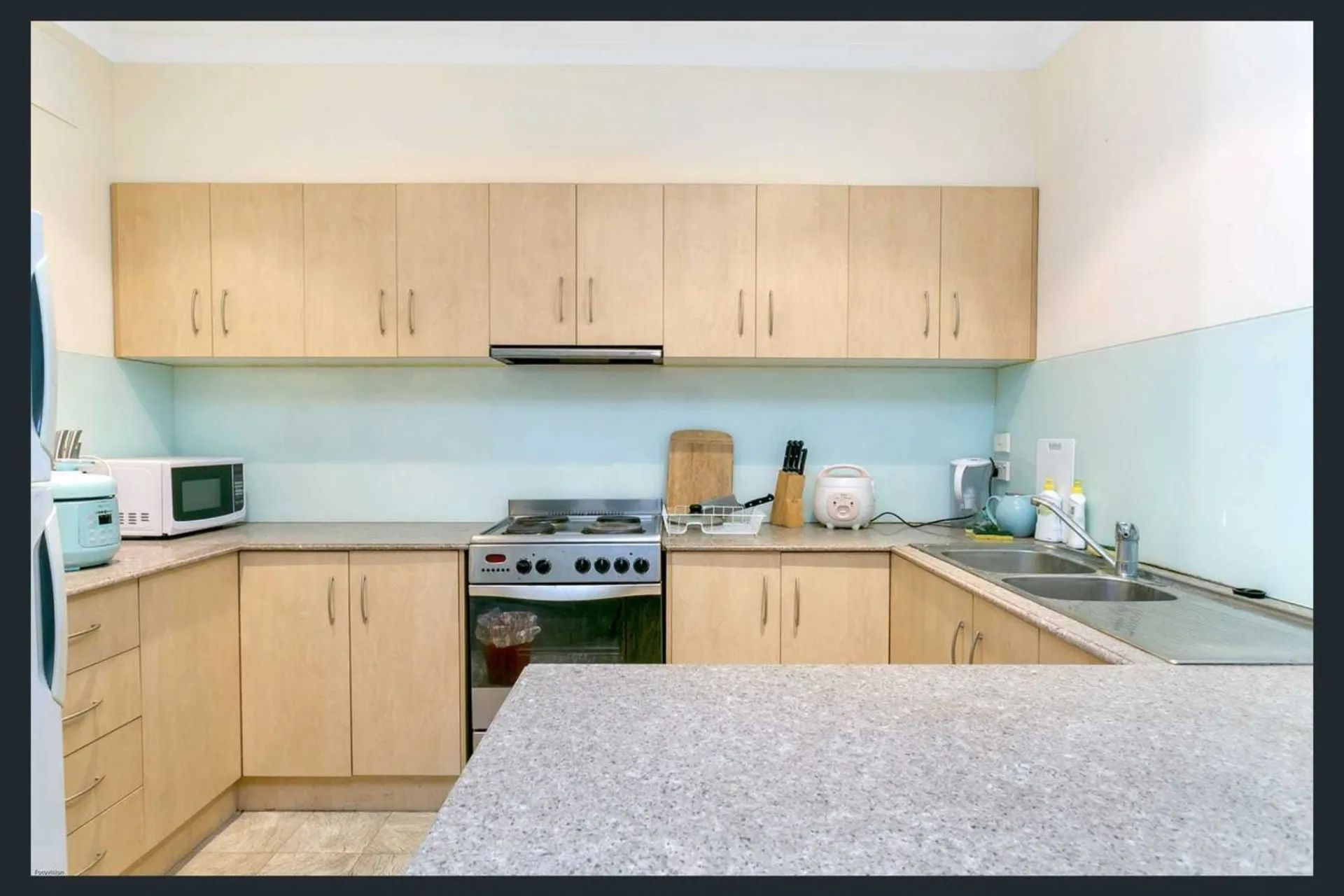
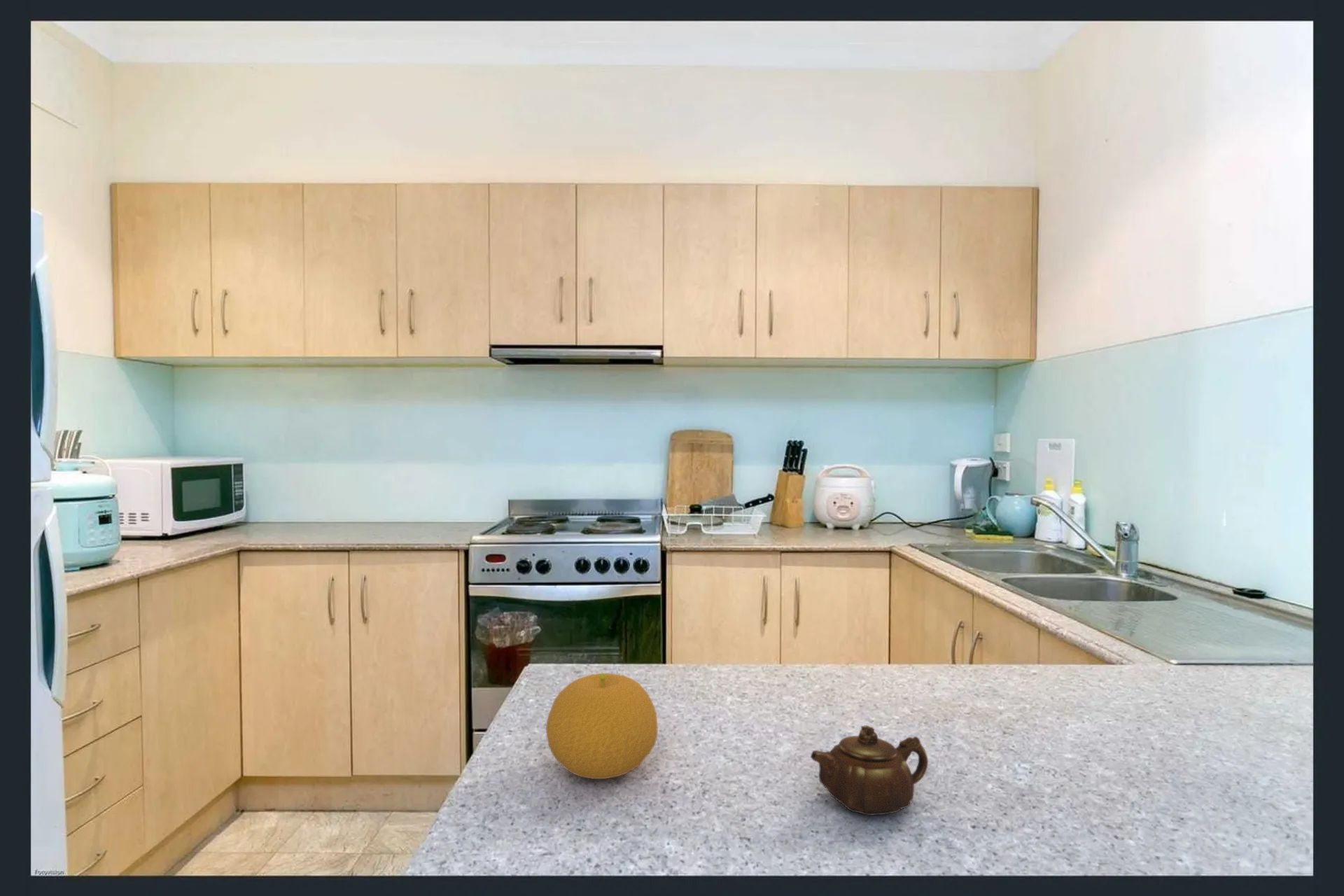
+ teapot [810,724,929,816]
+ fruit [545,672,659,780]
